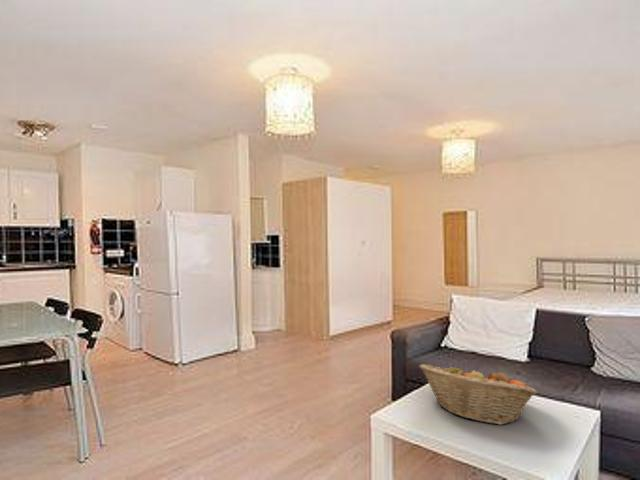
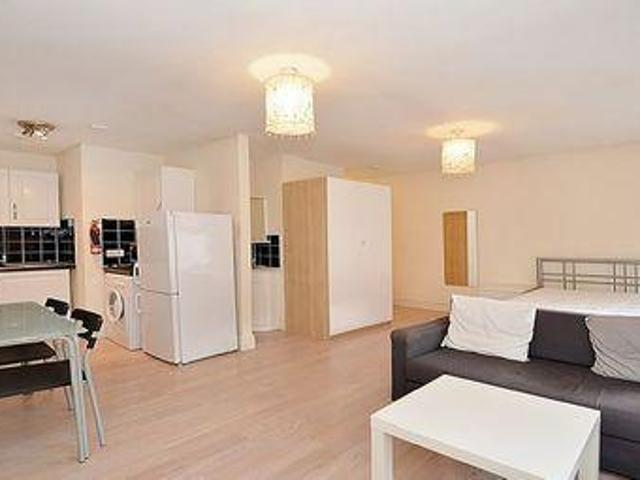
- fruit basket [418,363,538,426]
